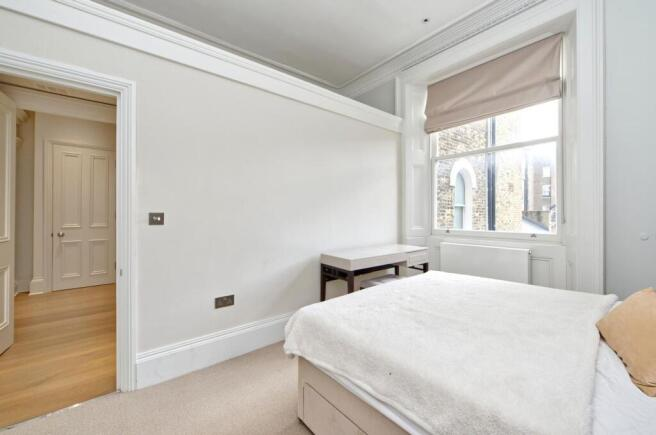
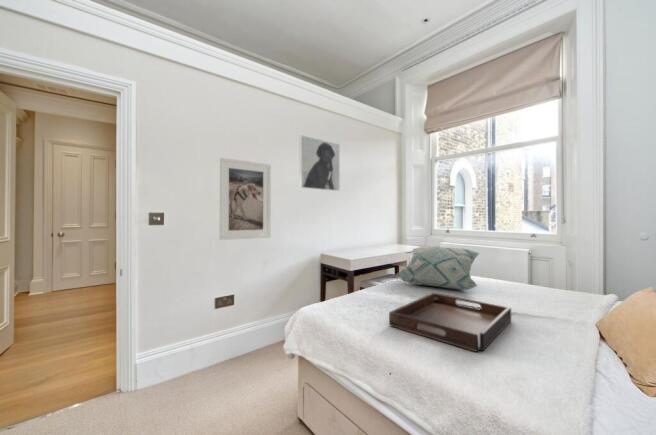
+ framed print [298,134,341,192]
+ decorative pillow [395,246,480,290]
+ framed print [218,157,272,241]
+ serving tray [388,292,512,353]
